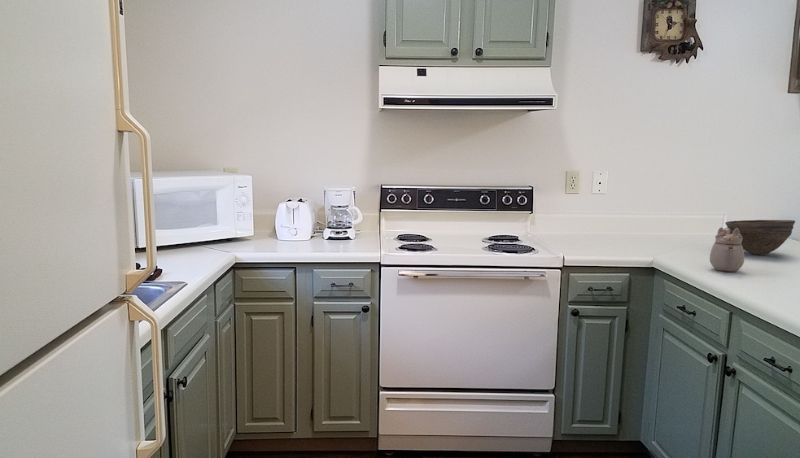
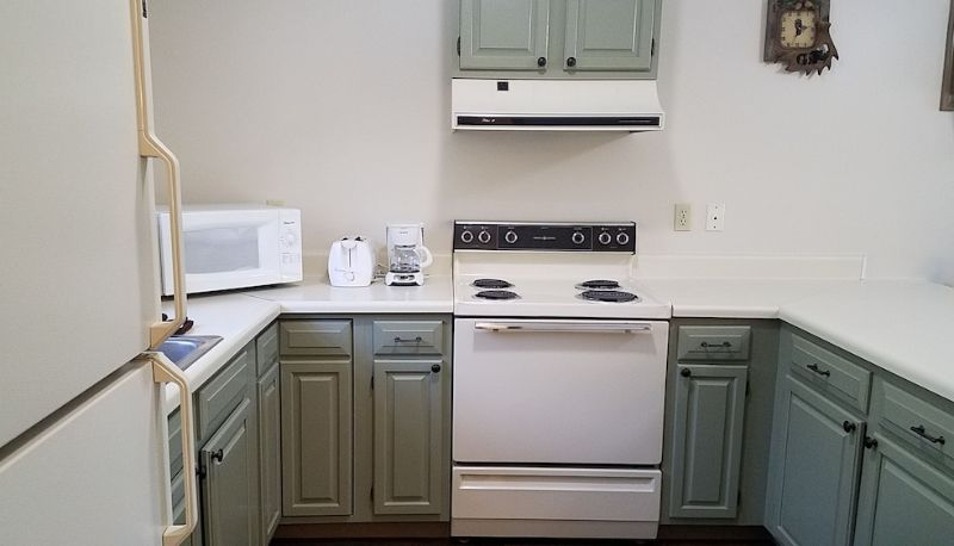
- teapot [709,226,745,273]
- bowl [724,219,796,255]
